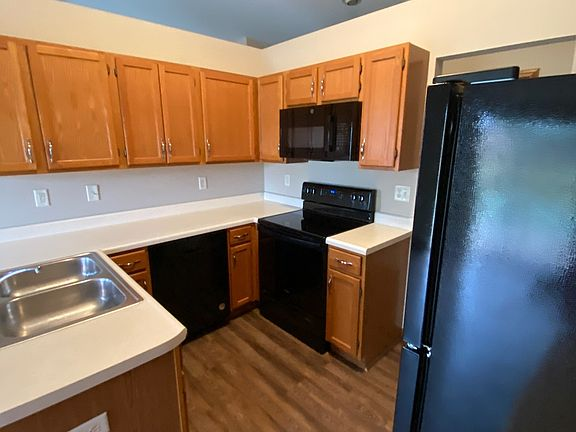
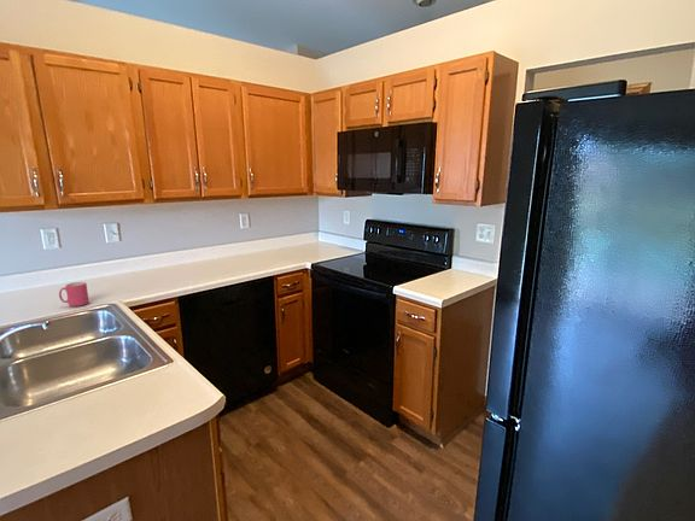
+ mug [58,281,90,308]
